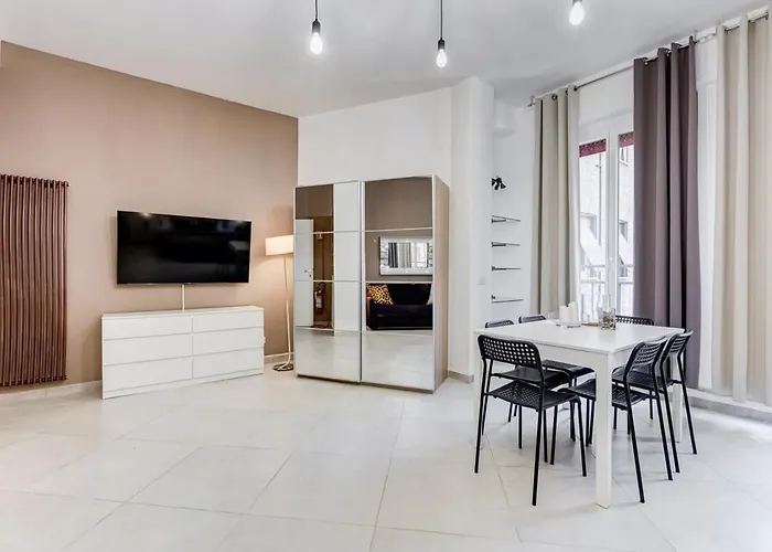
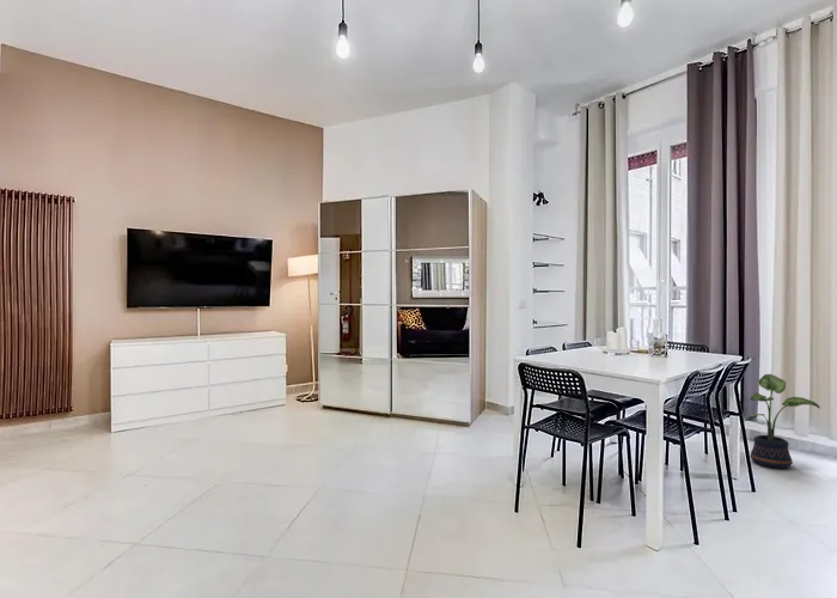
+ potted plant [743,373,821,470]
